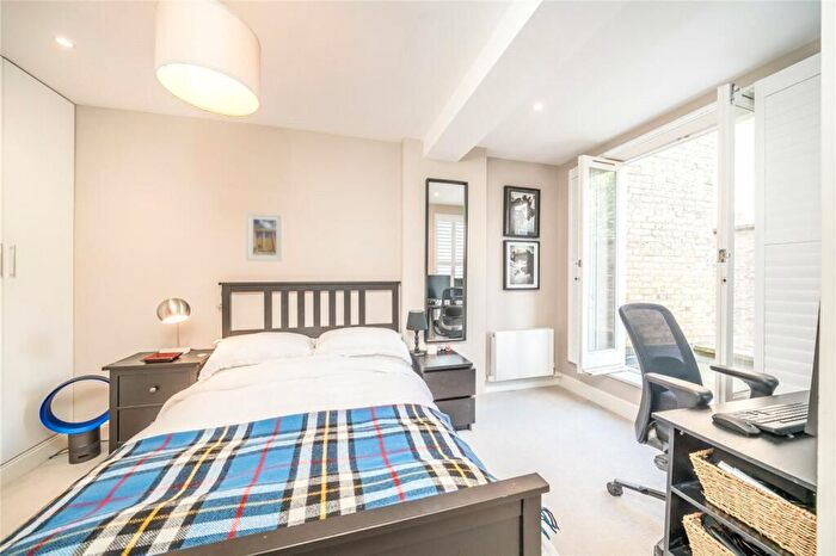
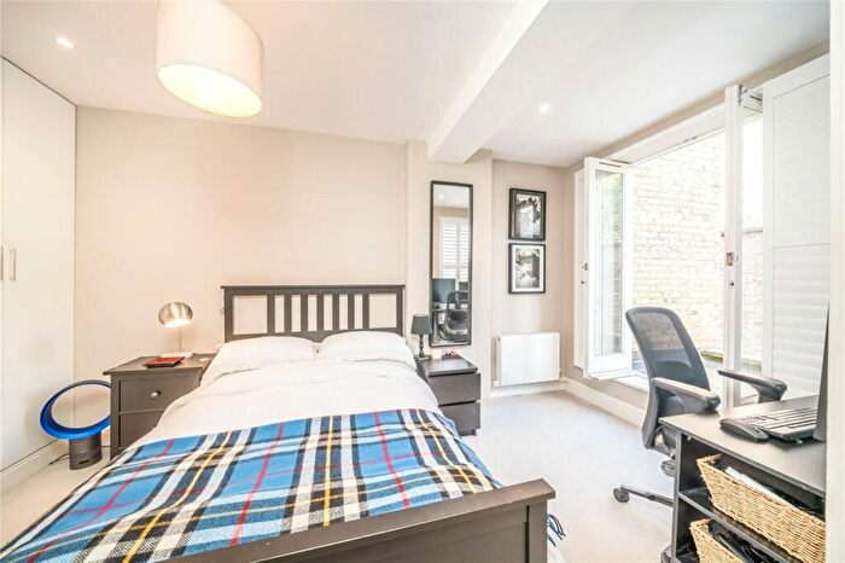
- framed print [245,211,284,262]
